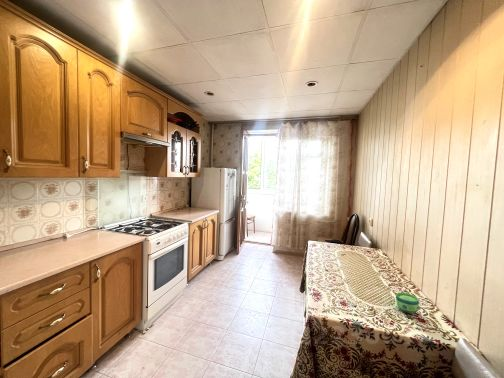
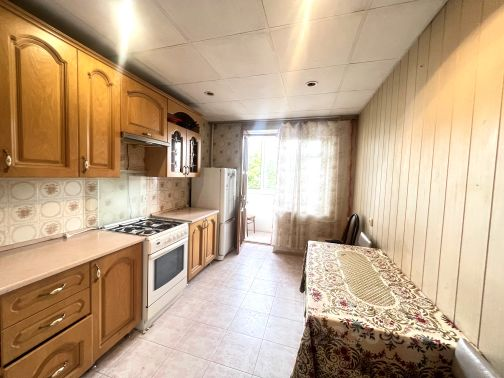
- cup [395,291,420,314]
